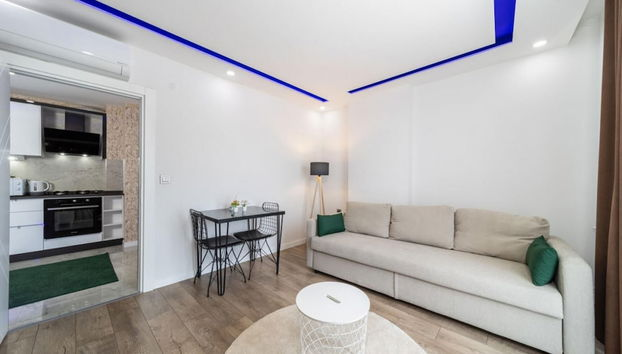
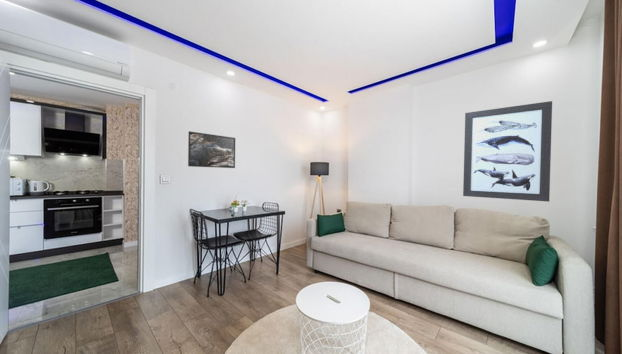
+ wall art [462,100,553,203]
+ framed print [187,130,236,169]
